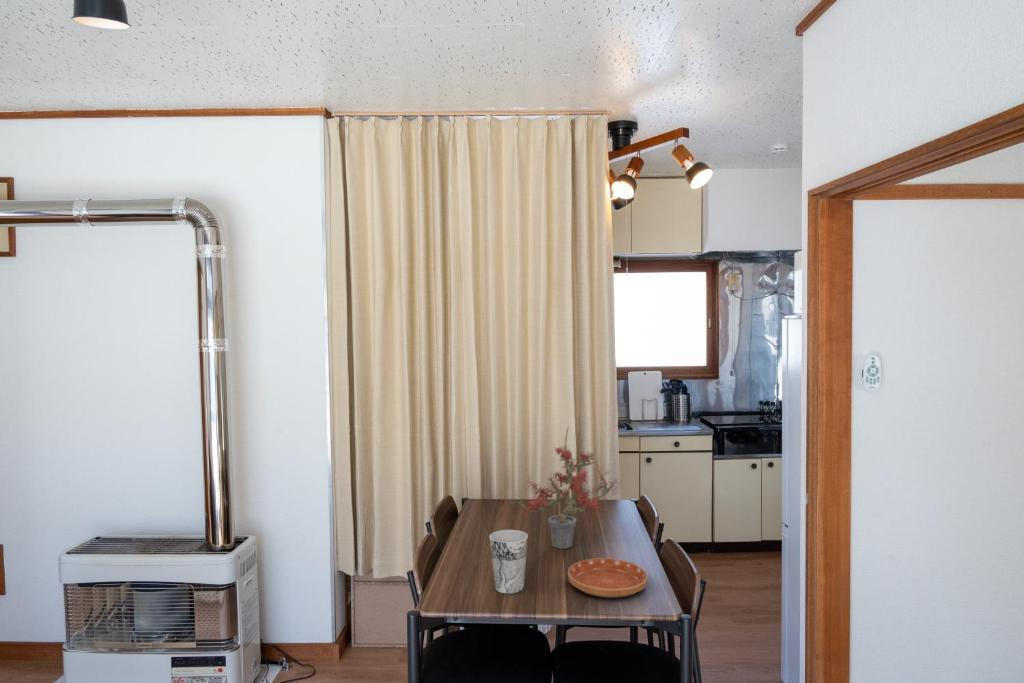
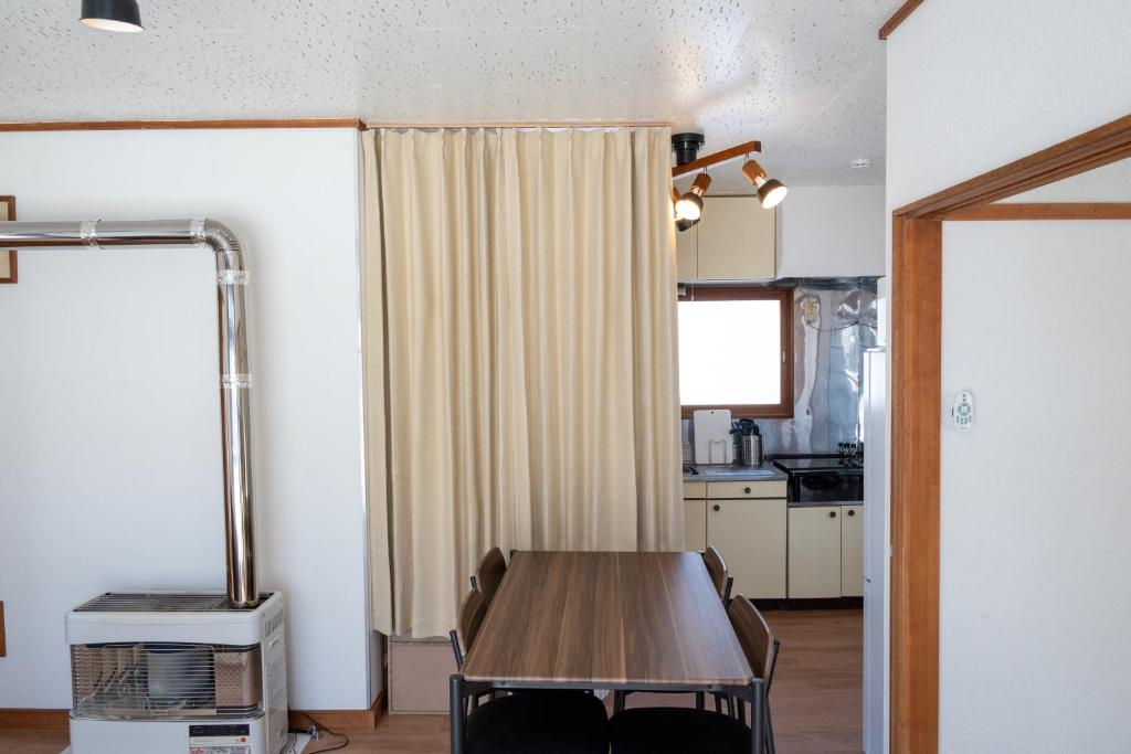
- saucer [567,557,649,598]
- potted plant [509,425,619,550]
- cup [489,529,529,595]
